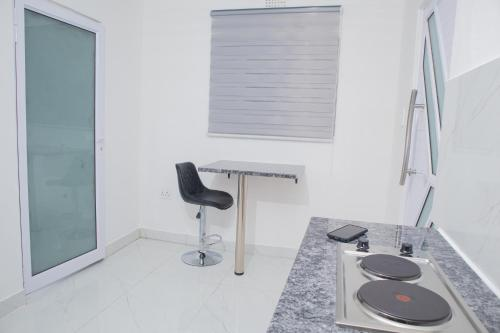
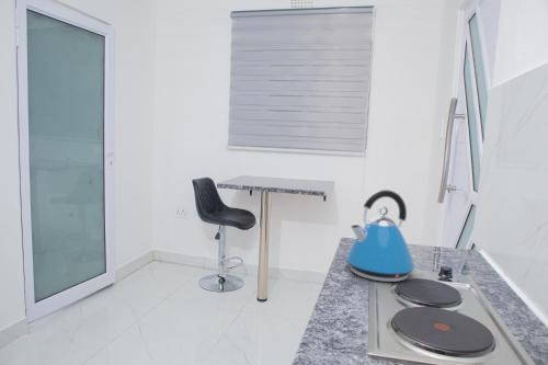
+ kettle [345,189,415,283]
